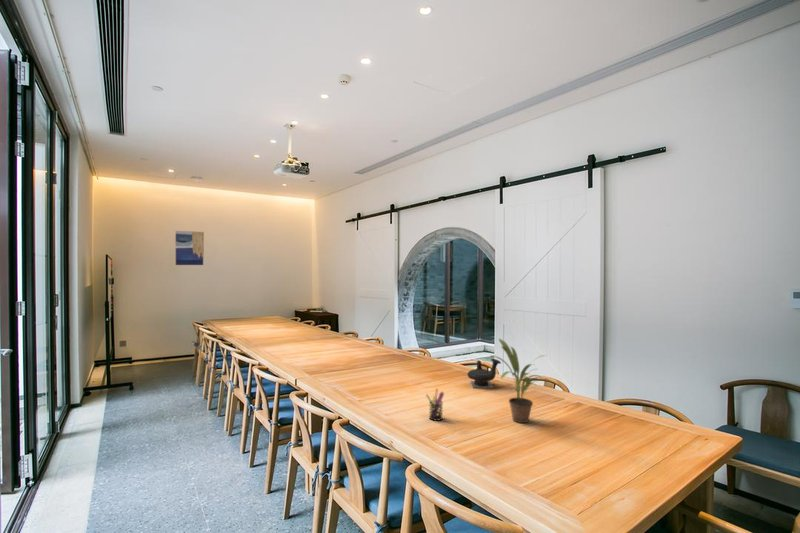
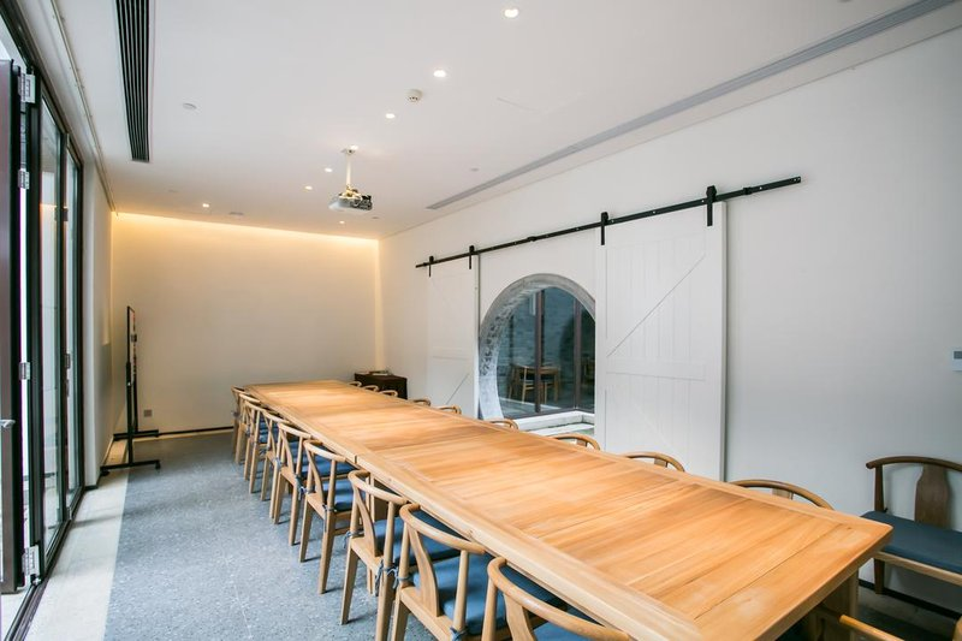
- pen holder [425,388,445,422]
- teapot [466,358,502,389]
- wall art [175,230,205,266]
- potted plant [490,338,548,424]
